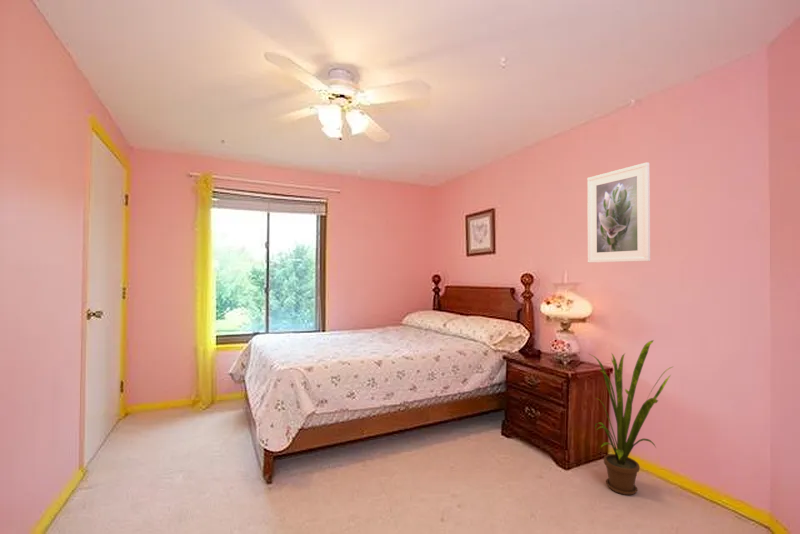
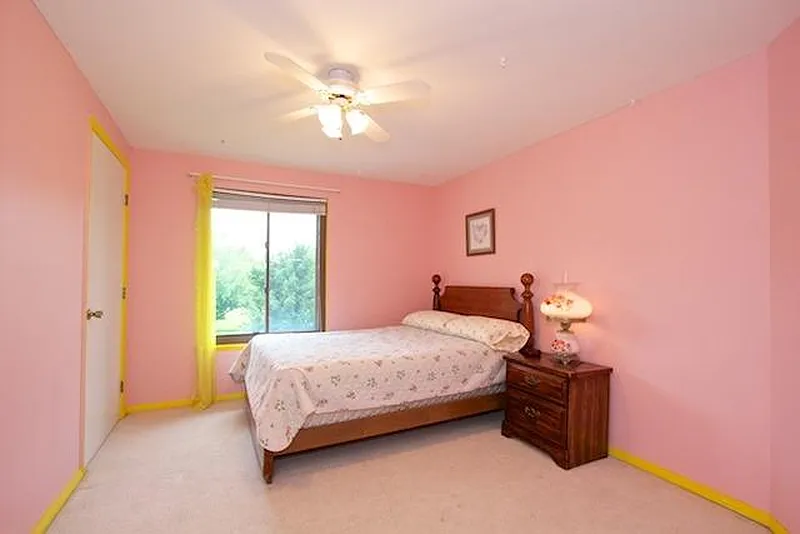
- house plant [589,339,673,496]
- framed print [586,161,651,264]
